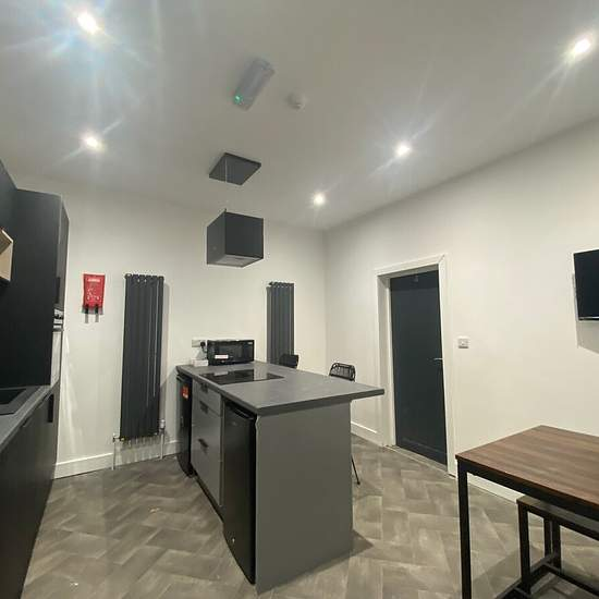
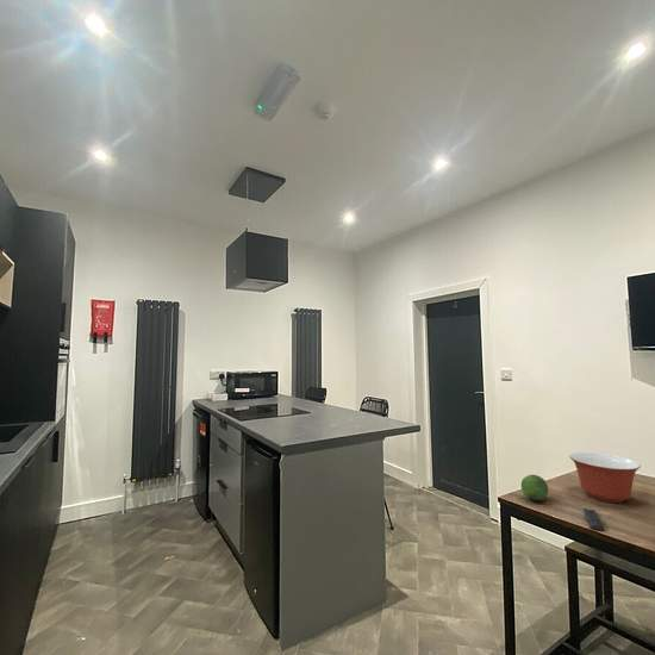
+ mixing bowl [568,451,642,504]
+ fruit [520,474,549,501]
+ remote control [582,507,605,531]
